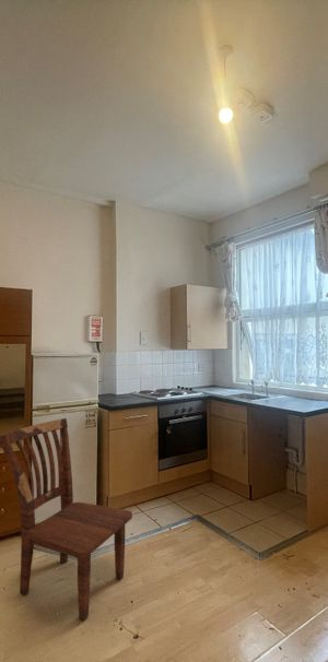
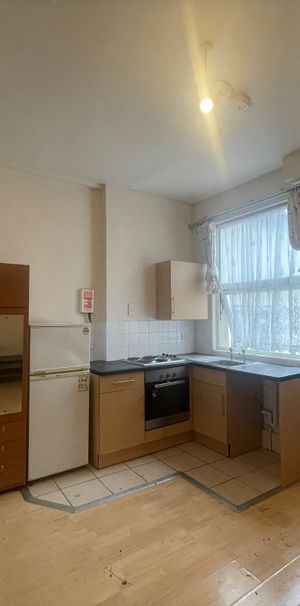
- dining chair [0,417,133,622]
